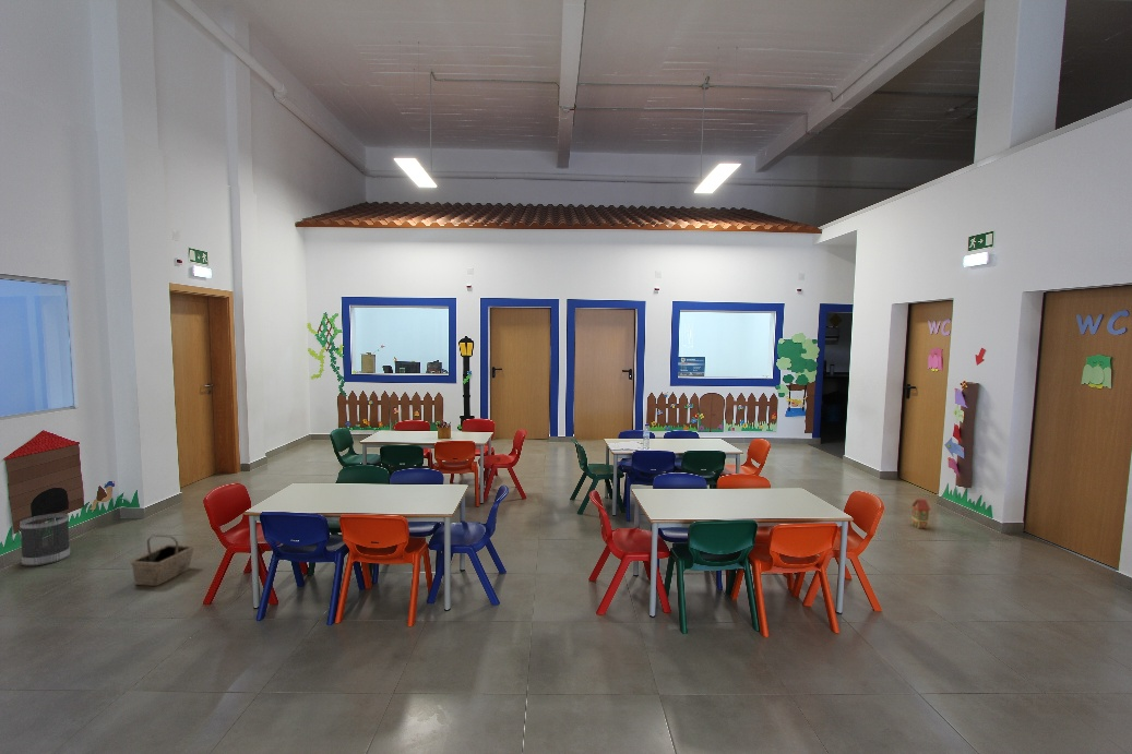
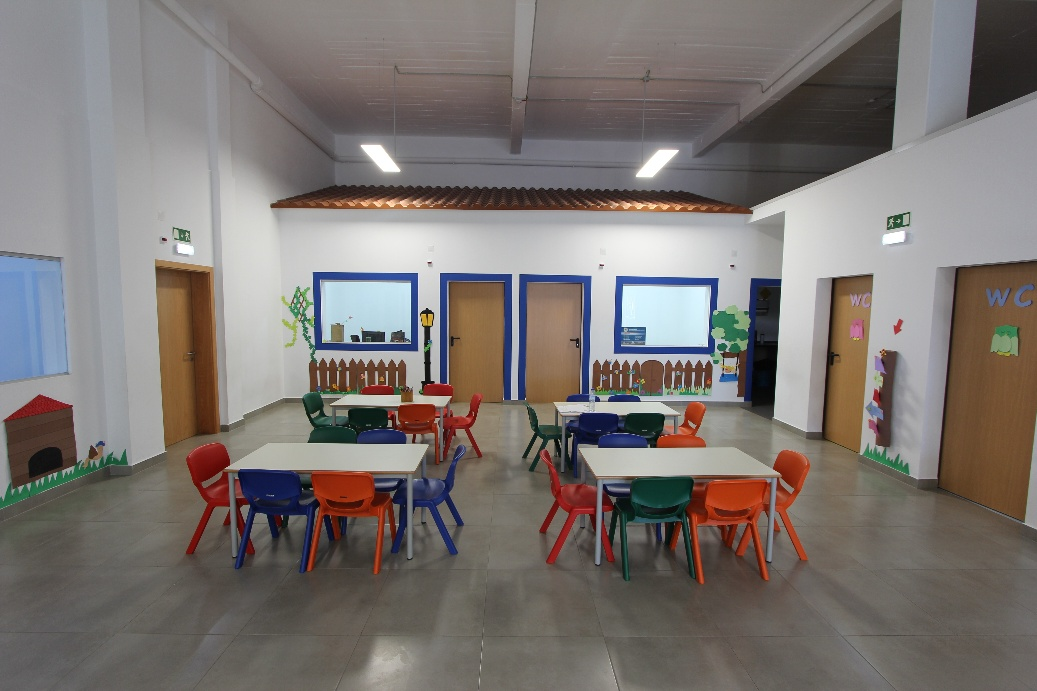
- wastebasket [19,513,71,566]
- basket [130,534,195,587]
- toy house [910,498,931,529]
